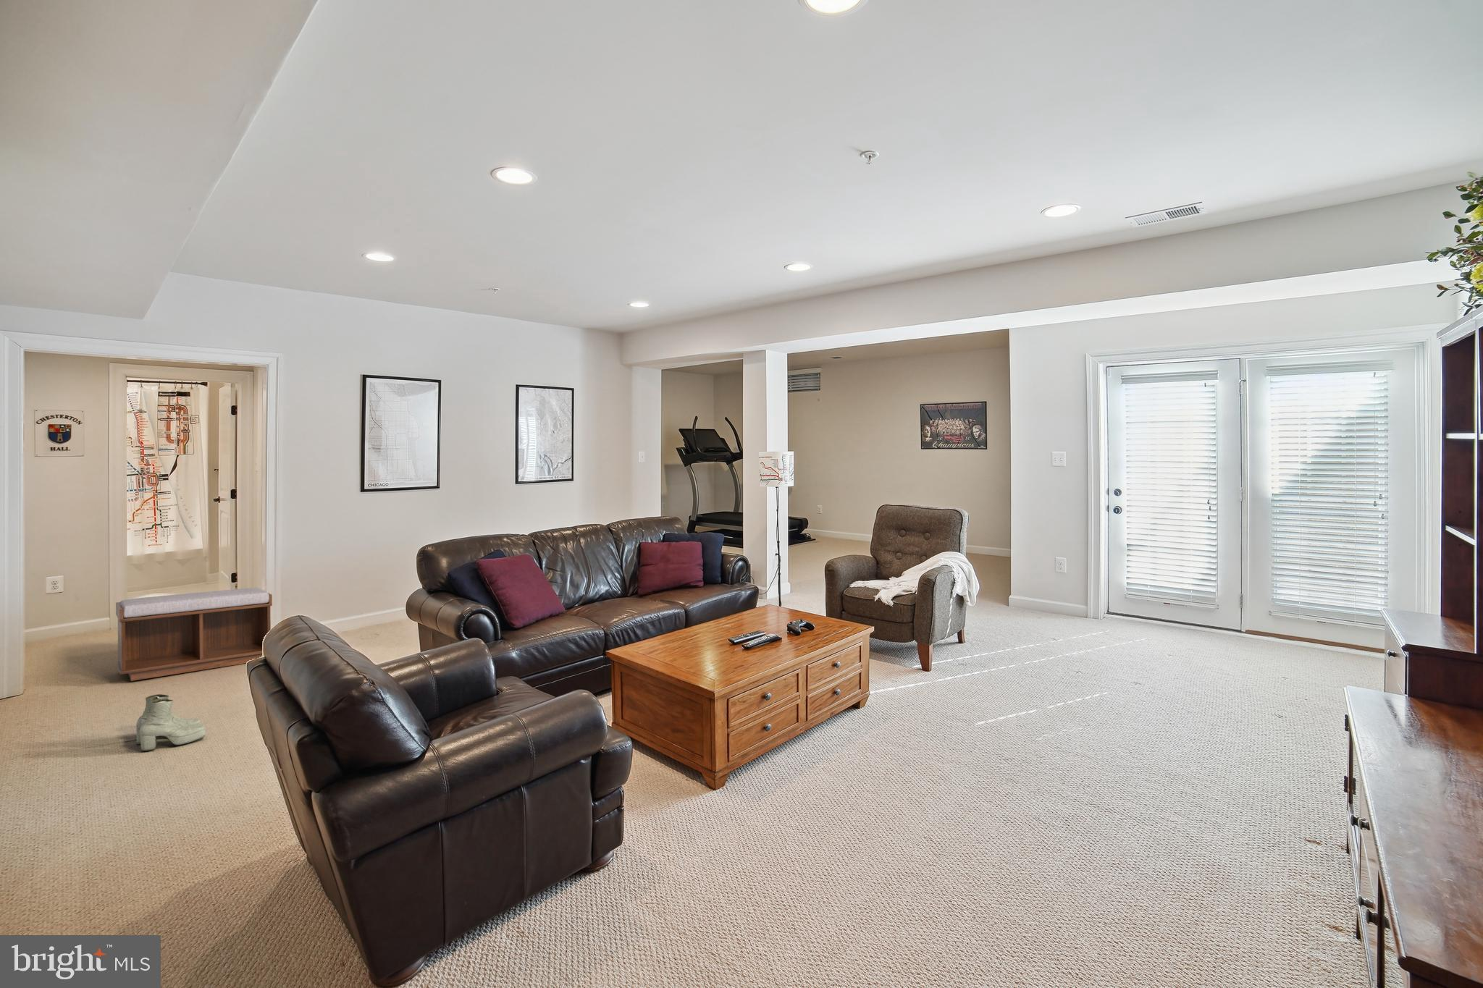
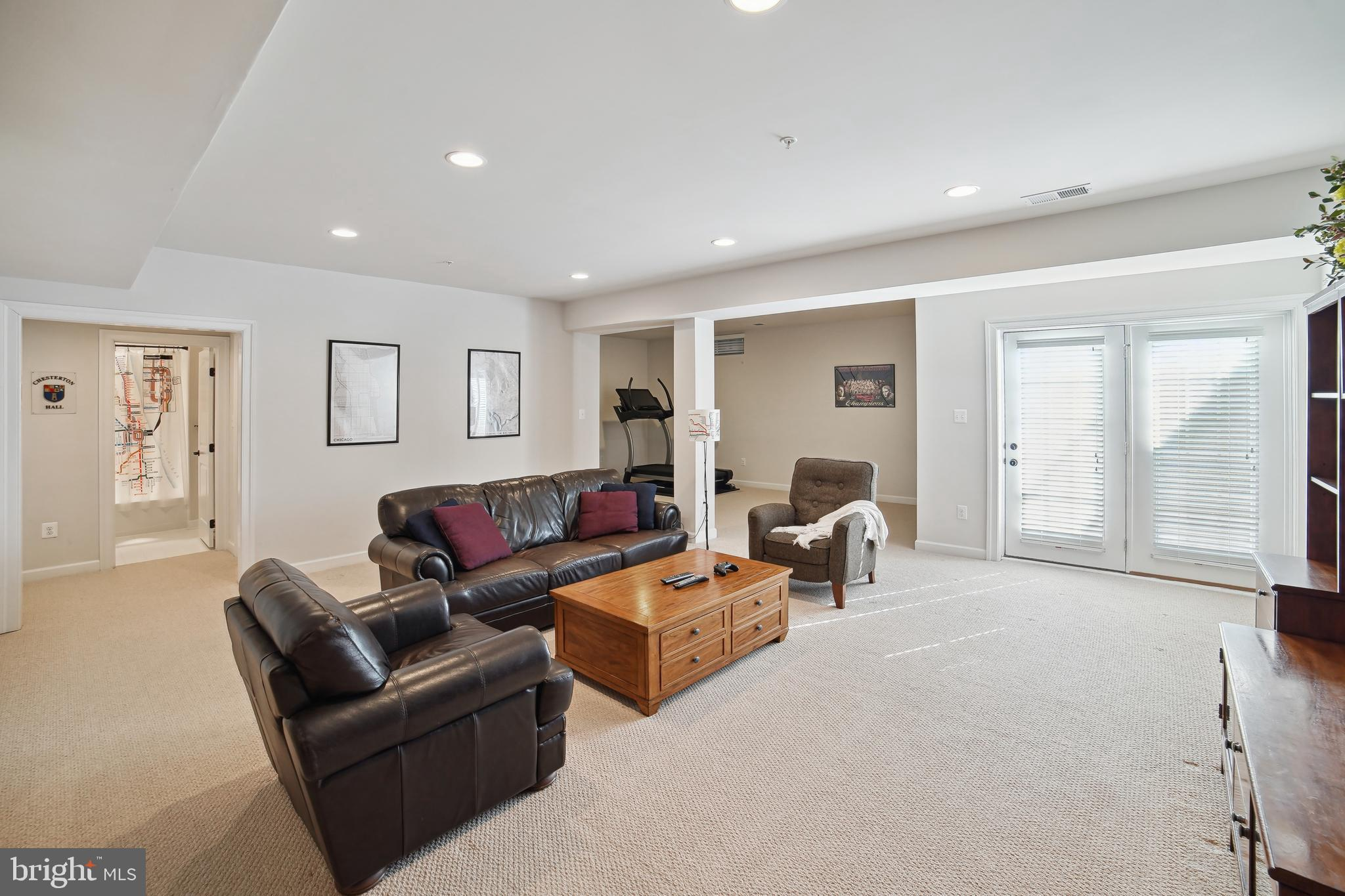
- boots [136,694,206,751]
- bench [115,587,273,681]
